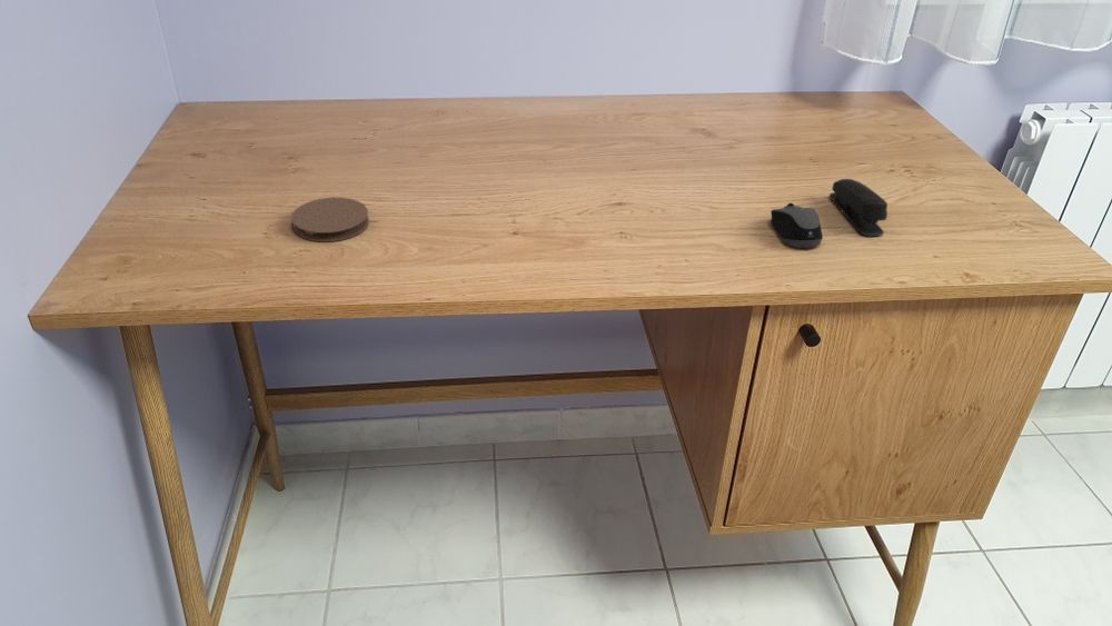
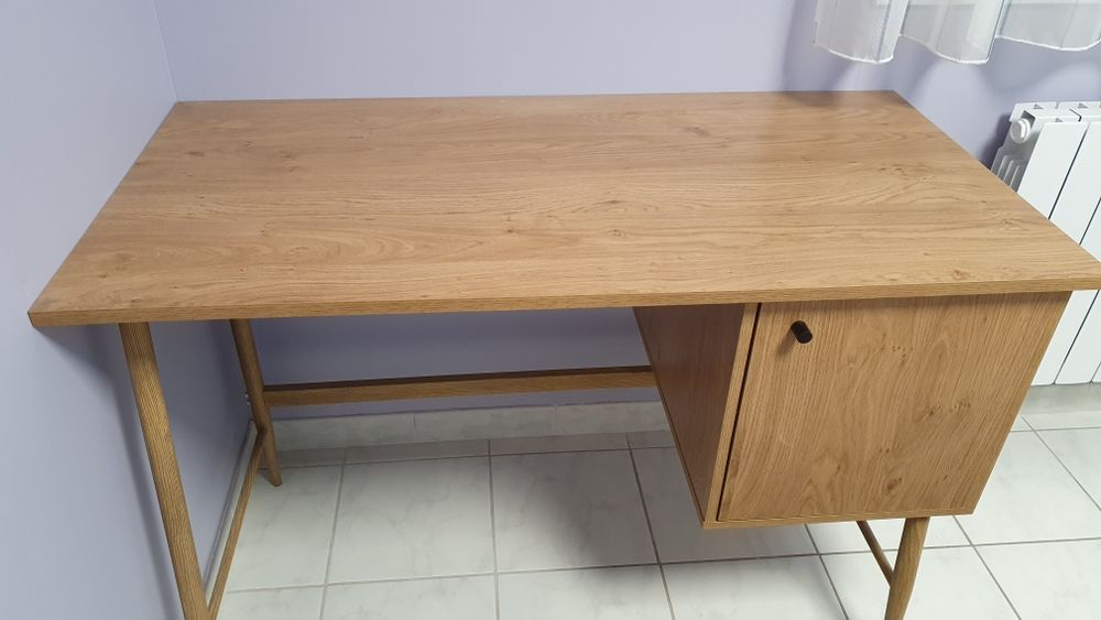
- computer mouse [770,202,824,249]
- coaster [290,197,370,242]
- stapler [828,178,888,237]
